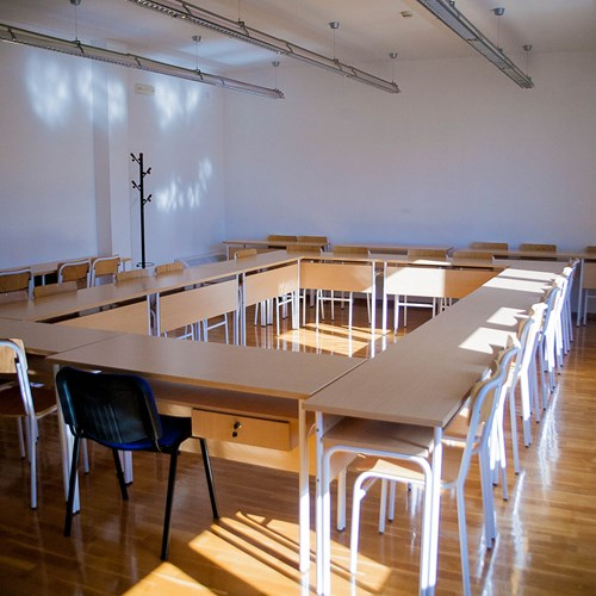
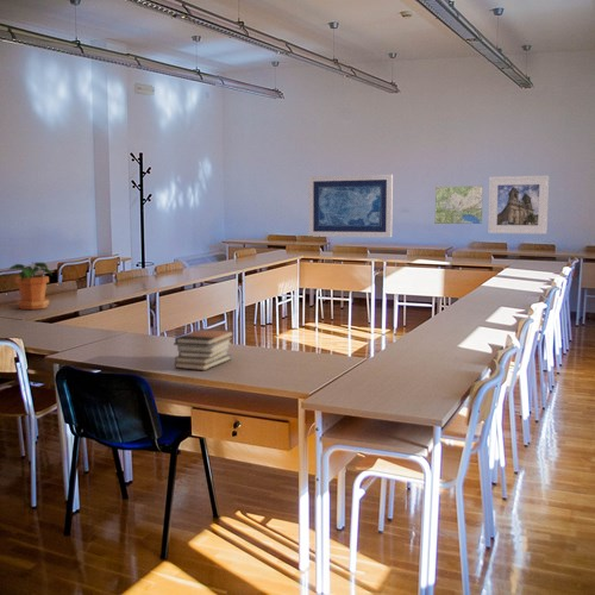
+ road map [433,184,484,225]
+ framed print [487,175,550,234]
+ book stack [173,327,236,371]
+ potted plant [6,262,54,311]
+ wall art [308,174,394,238]
